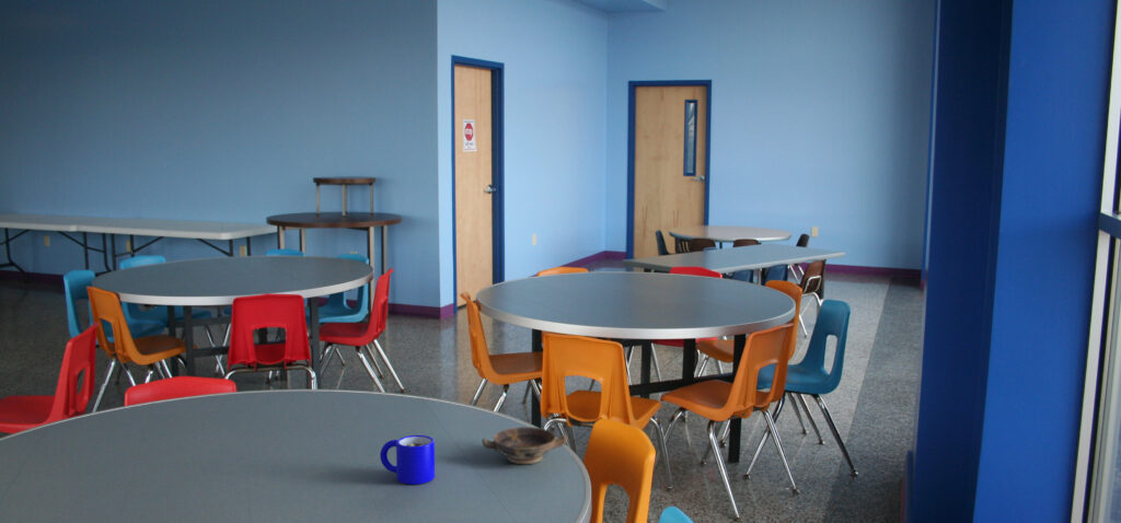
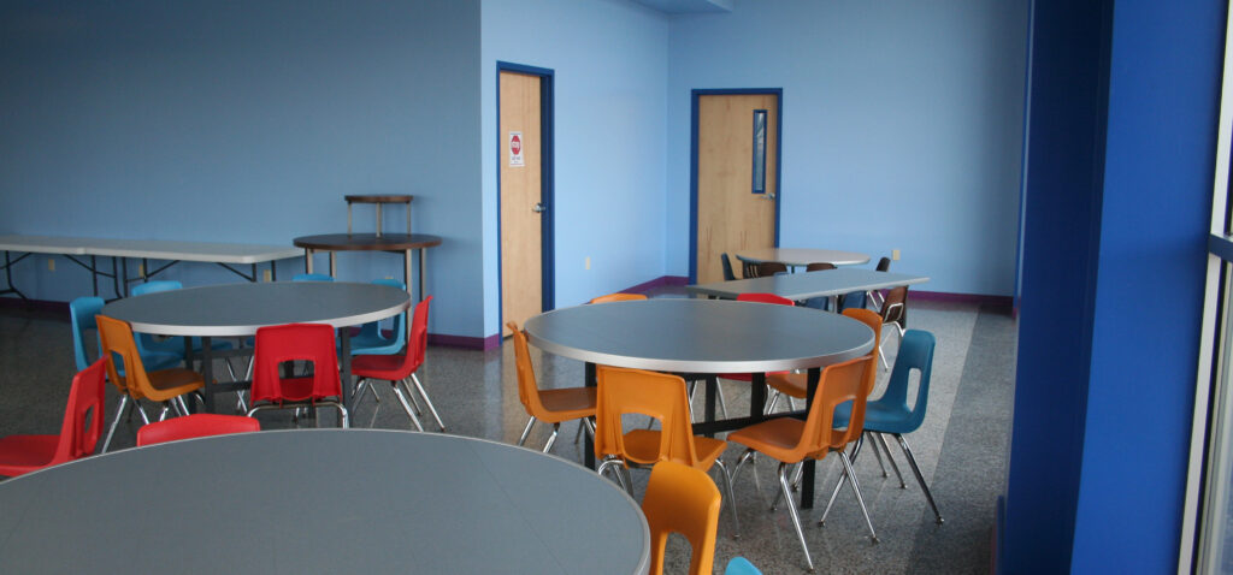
- mug [379,434,436,486]
- bowl [482,426,568,465]
